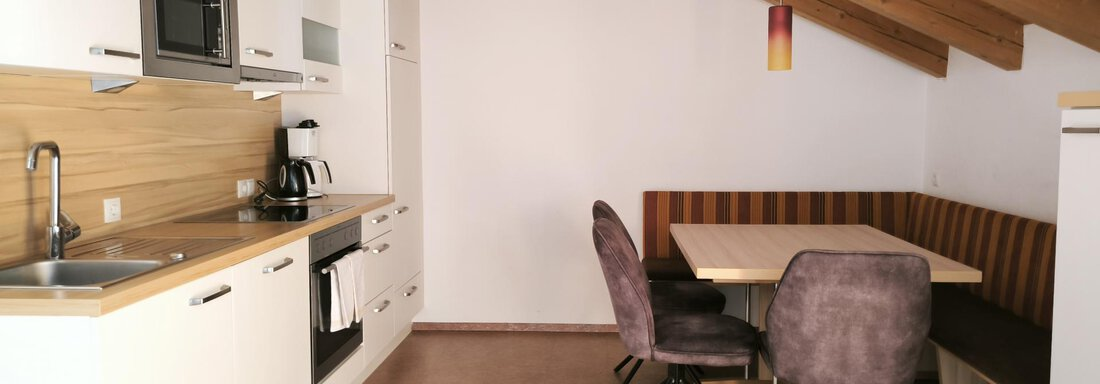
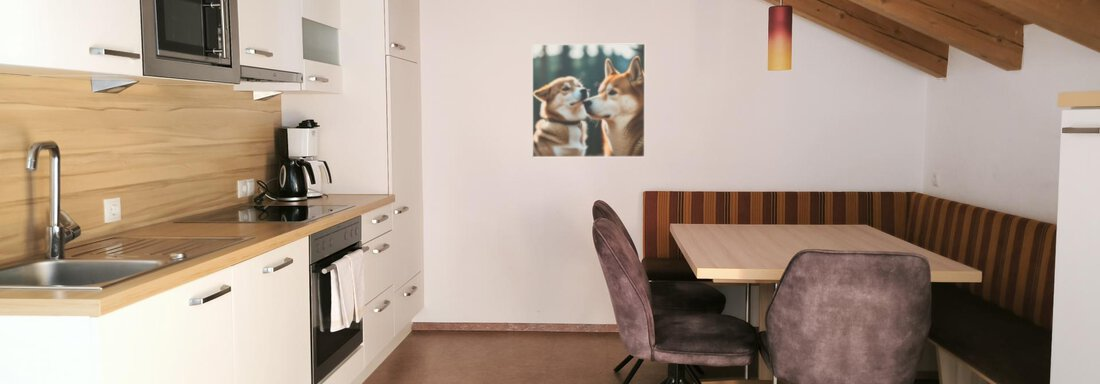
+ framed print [531,42,646,158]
